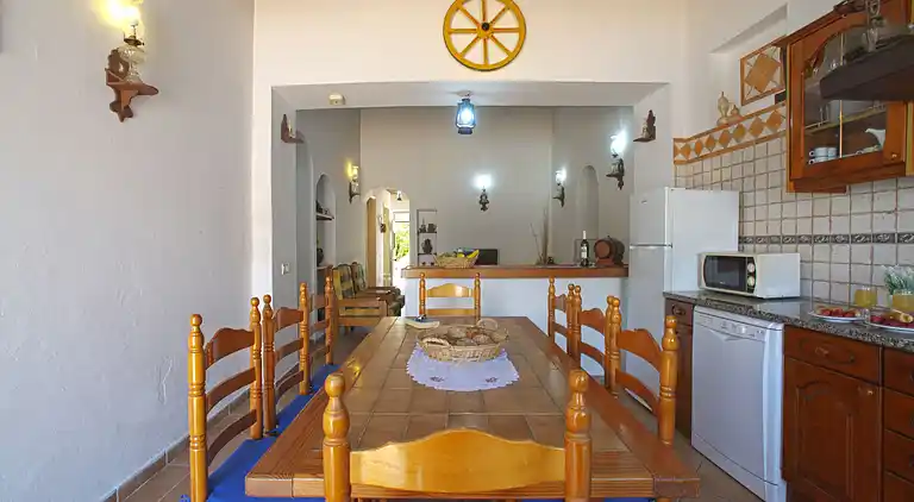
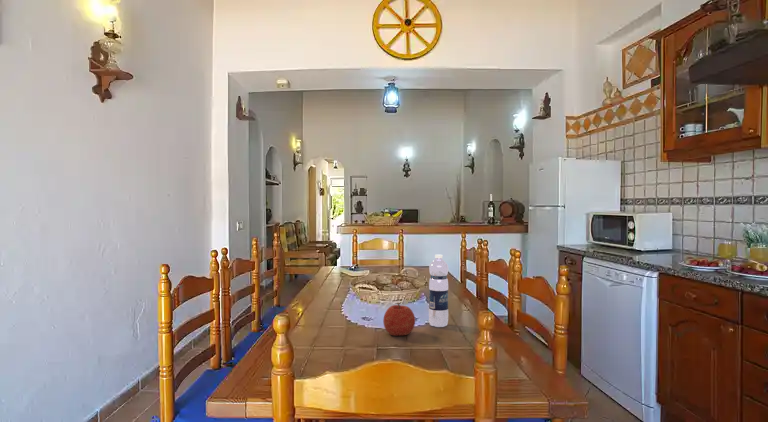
+ fruit [382,302,416,337]
+ water bottle [428,254,449,328]
